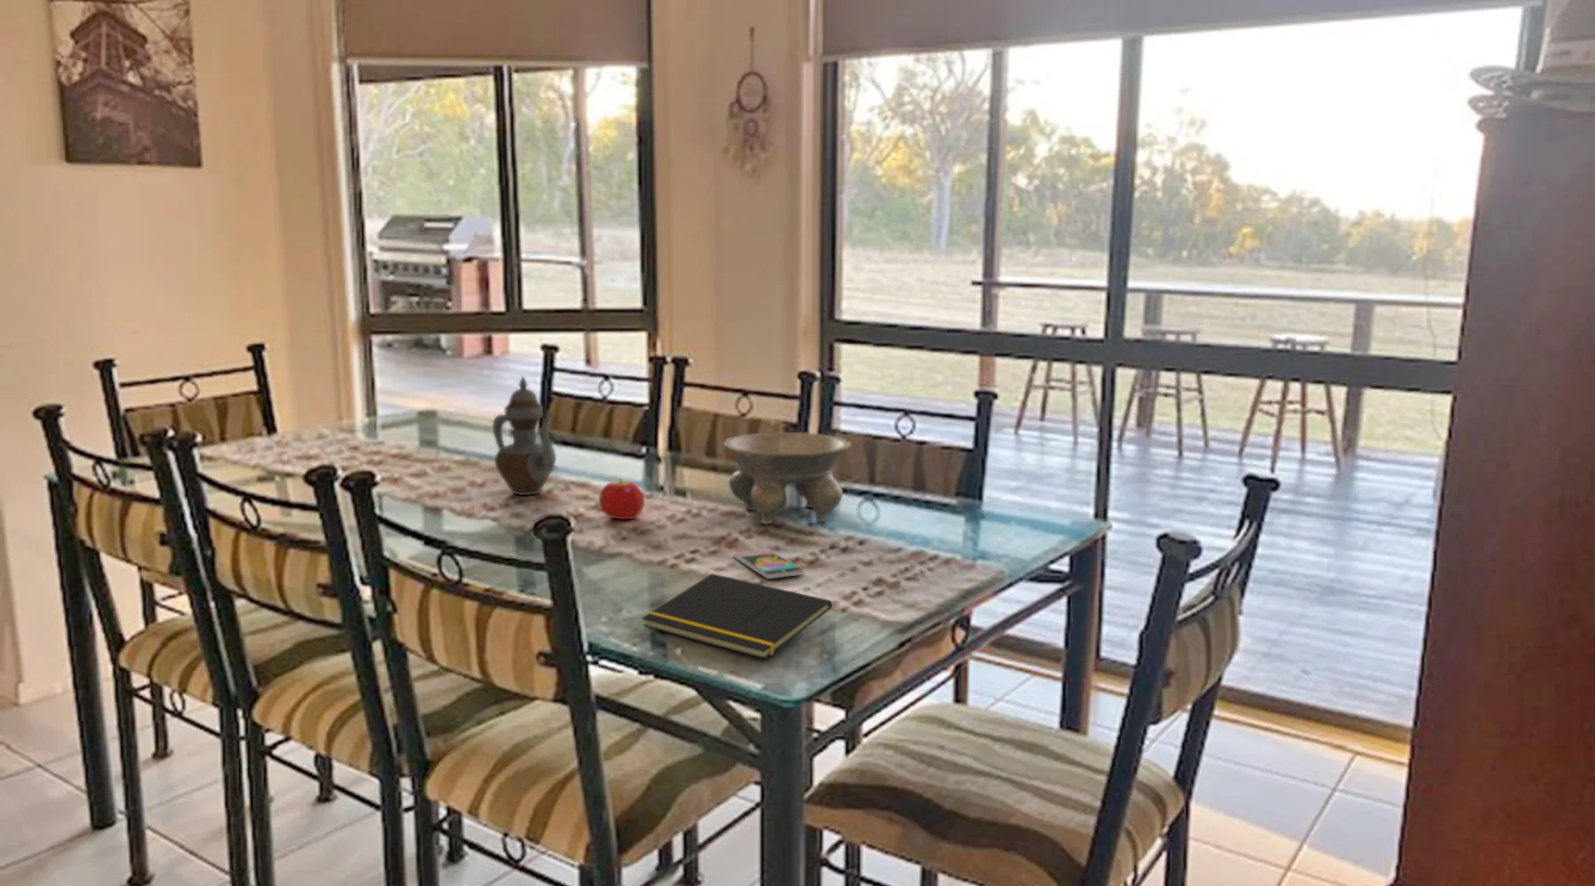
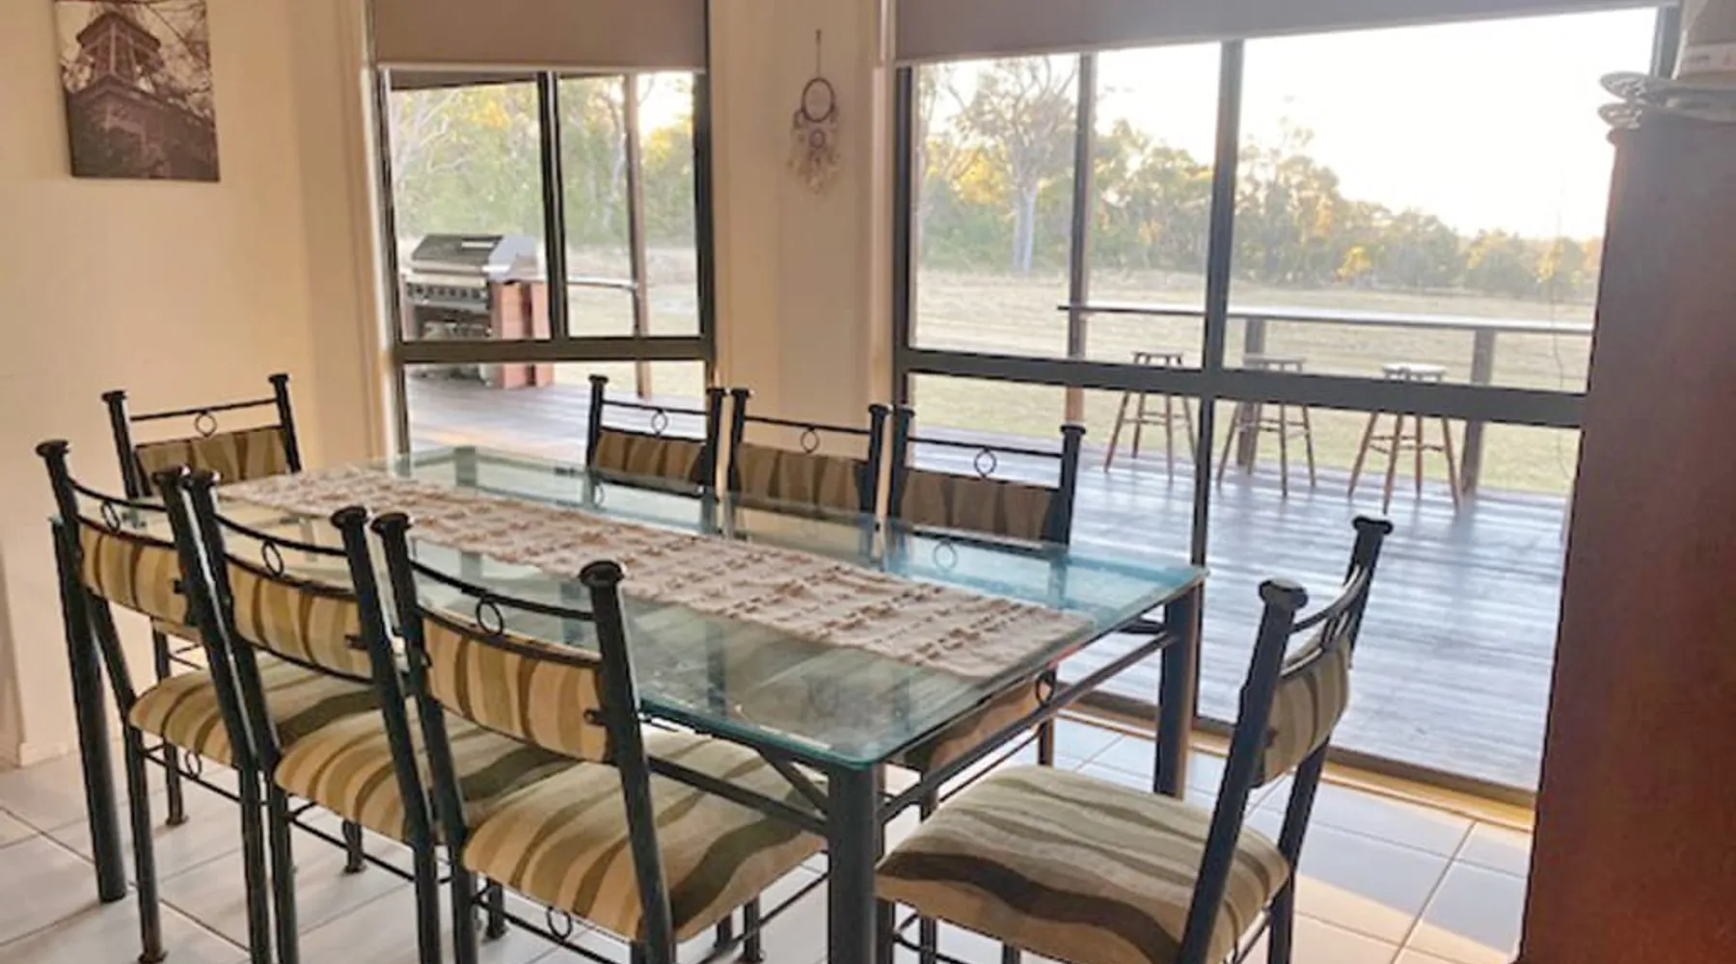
- fruit [598,478,645,520]
- teapot [492,374,556,496]
- smartphone [732,549,805,579]
- notepad [641,573,832,660]
- bowl [723,431,852,525]
